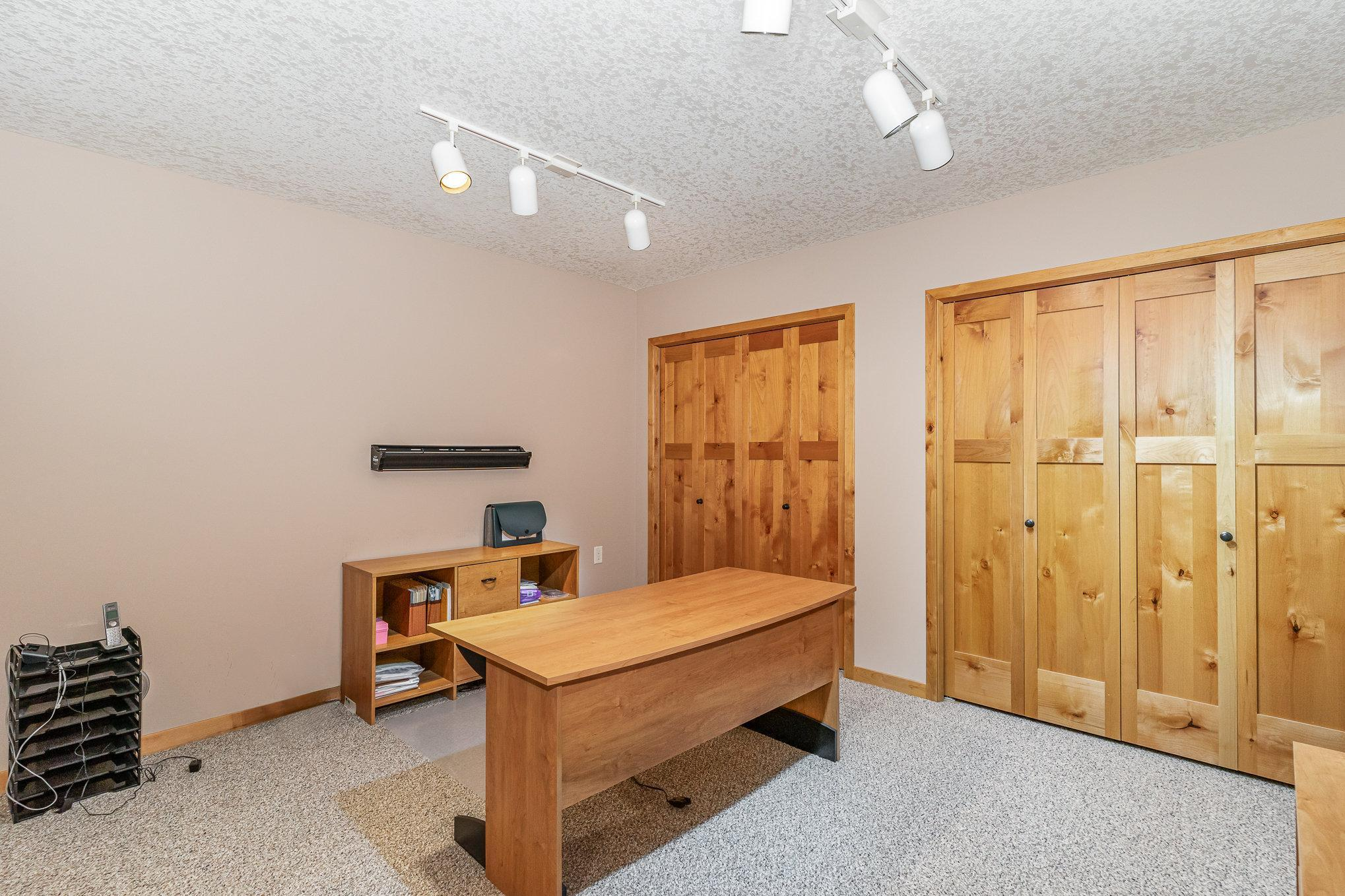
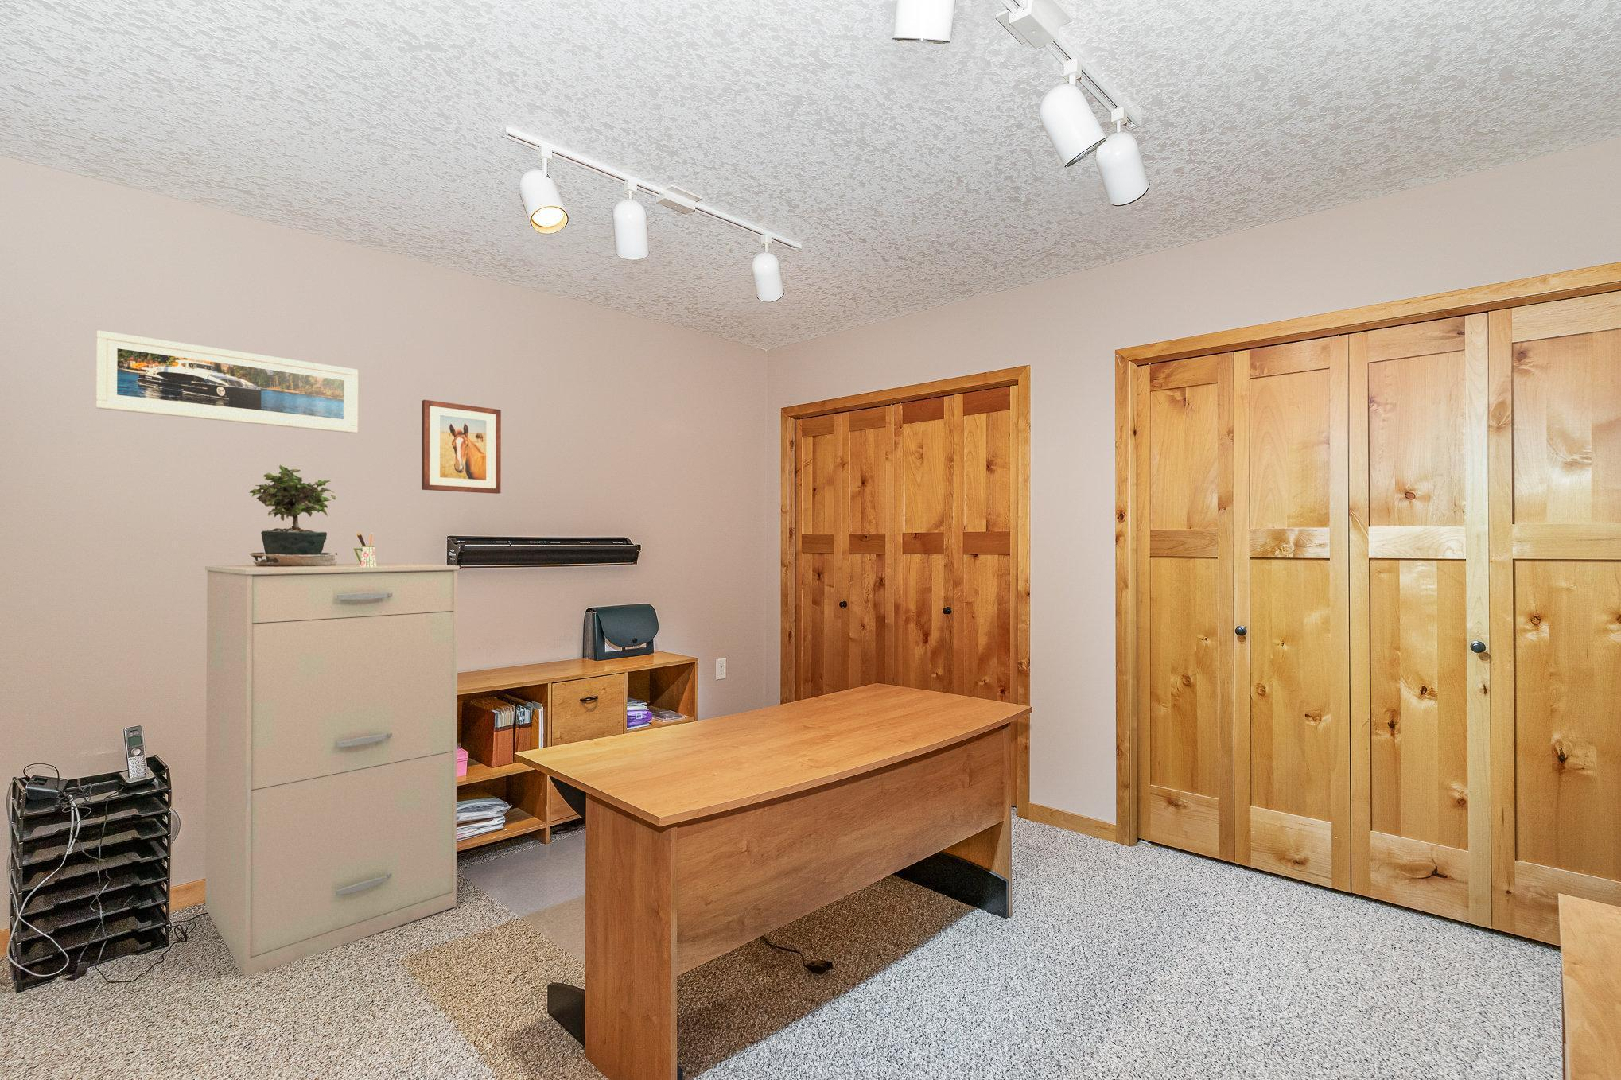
+ pen holder [353,532,377,567]
+ filing cabinet [205,562,460,978]
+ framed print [95,329,359,434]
+ potted plant [246,464,339,567]
+ wall art [421,399,501,494]
